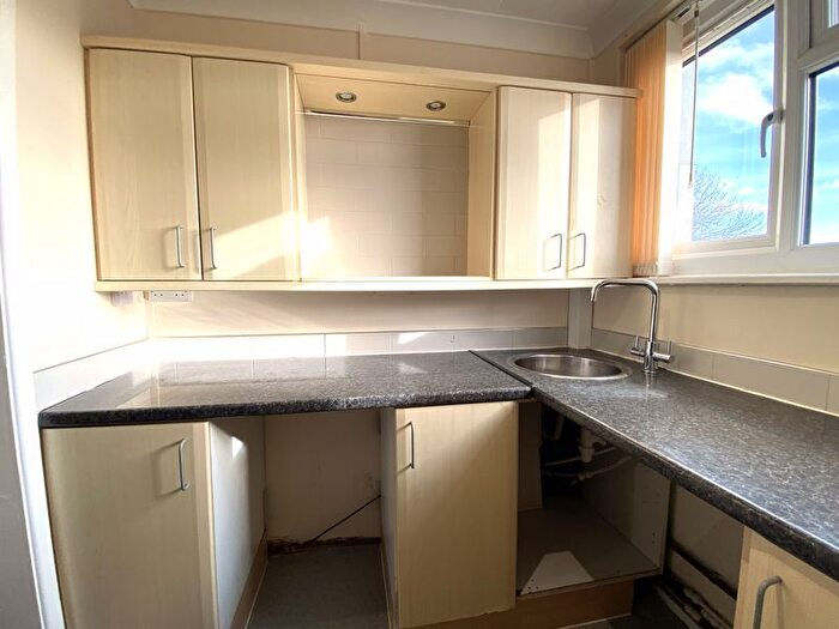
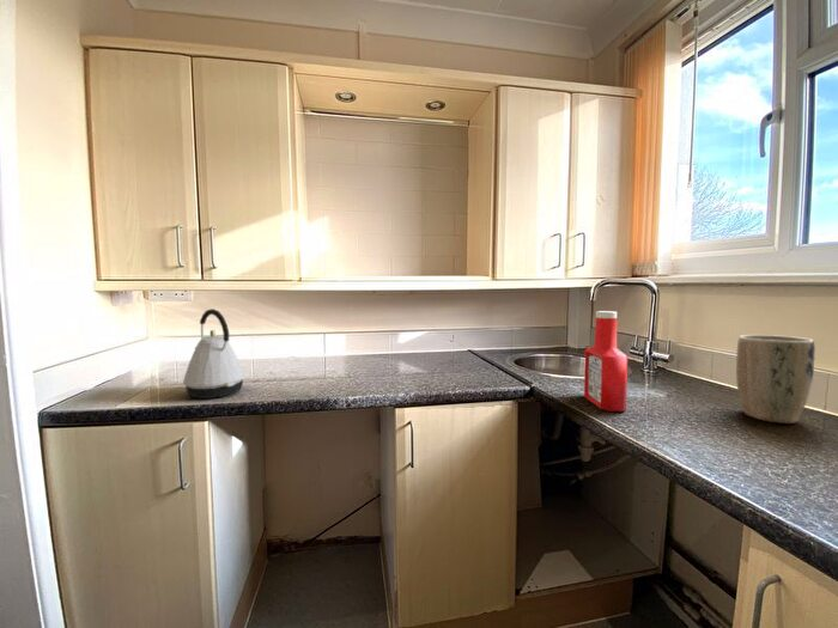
+ soap bottle [583,310,628,413]
+ kettle [182,307,245,400]
+ plant pot [735,334,816,425]
